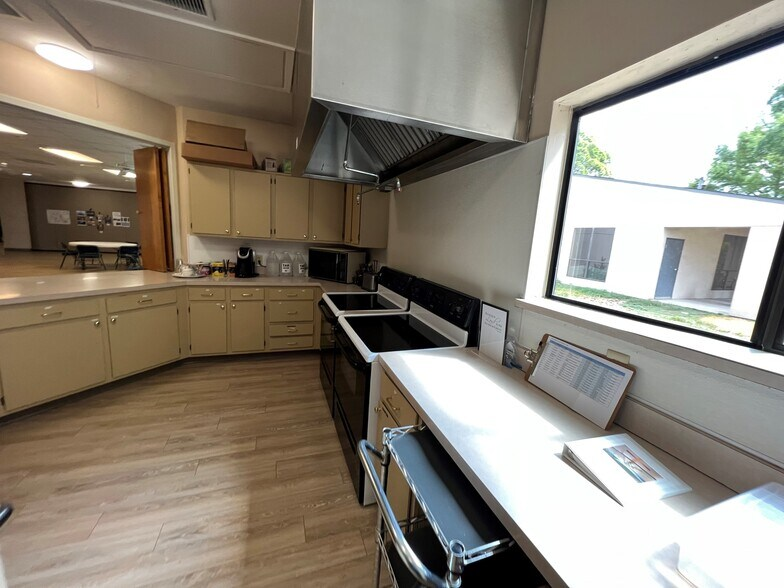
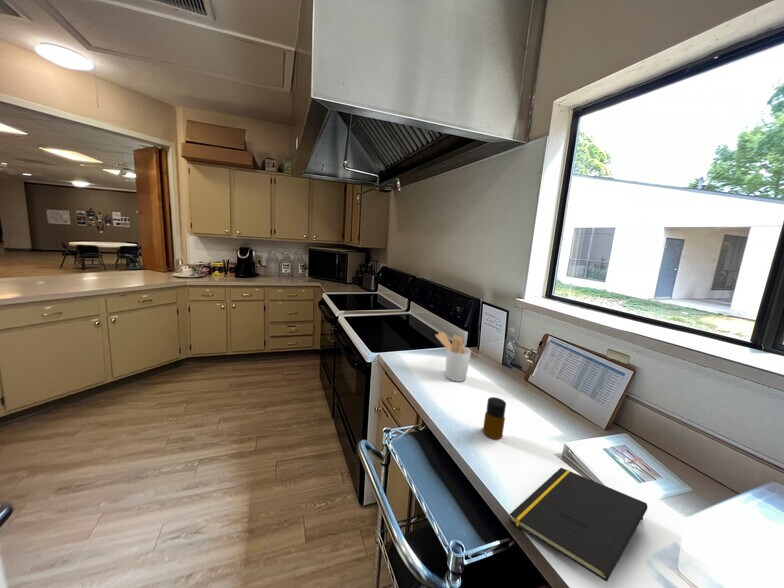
+ utensil holder [434,331,472,383]
+ notepad [509,467,648,583]
+ bottle [482,396,507,440]
